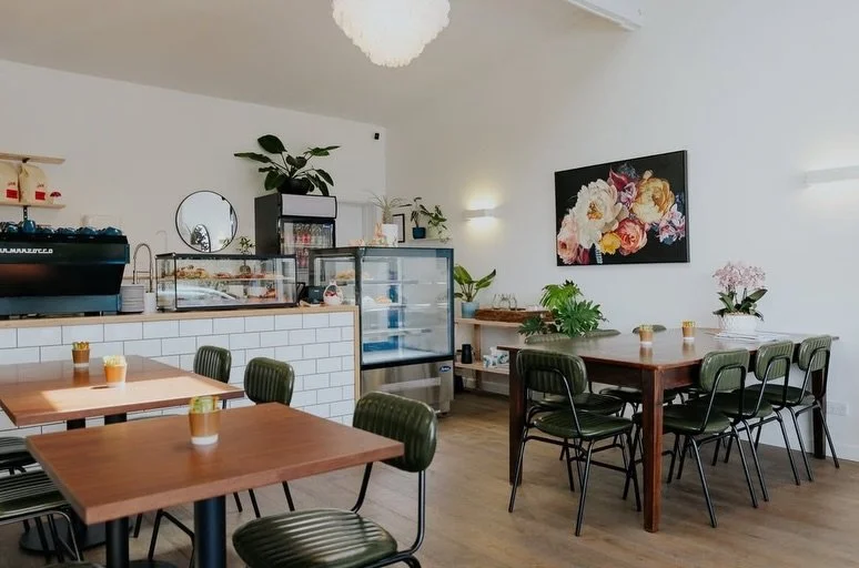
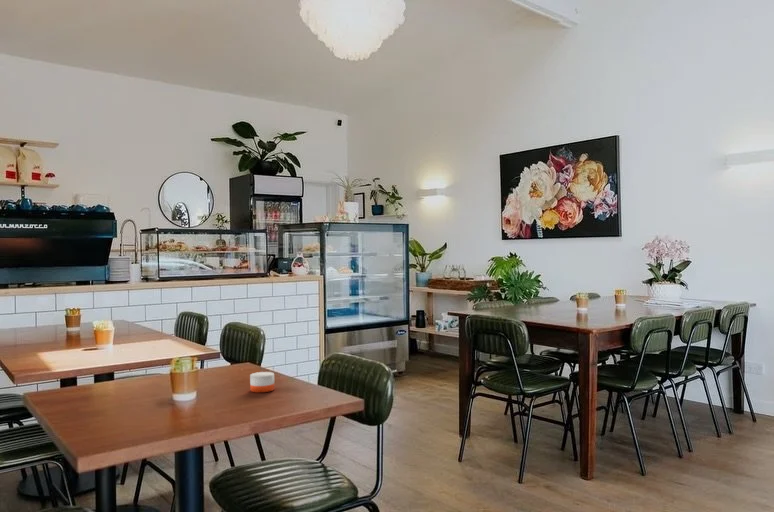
+ candle [249,363,275,393]
